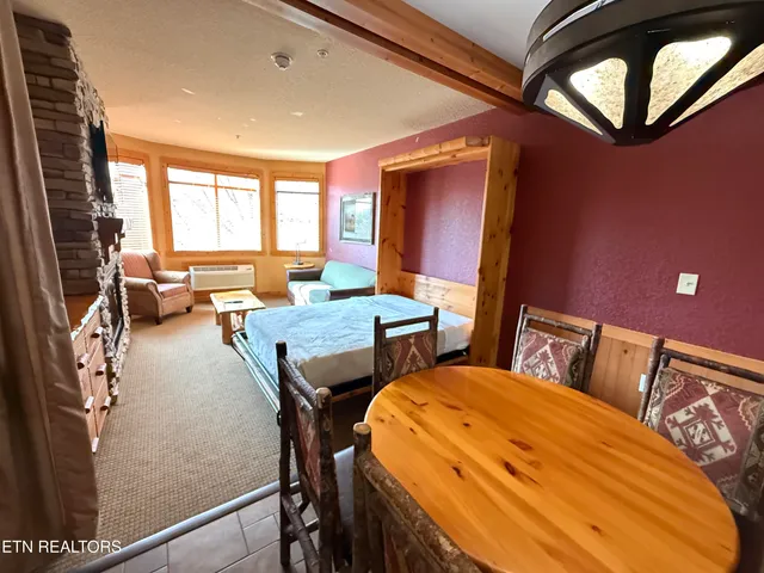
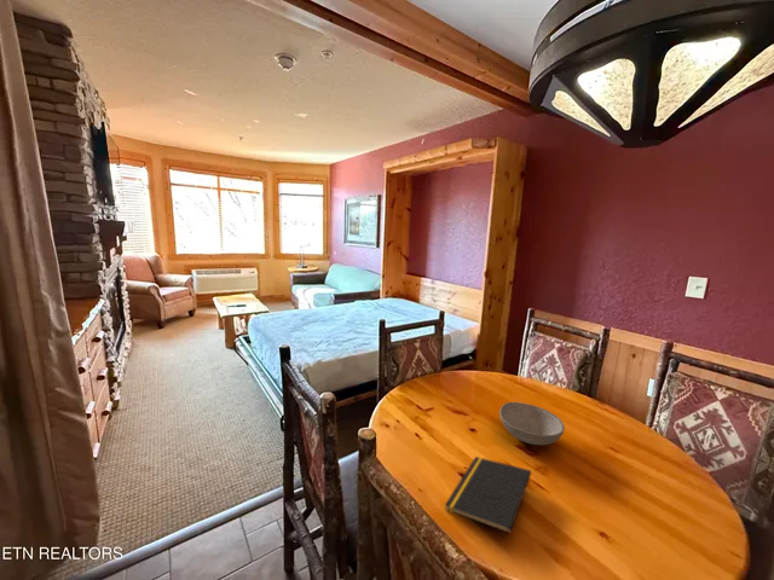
+ bowl [498,401,566,446]
+ notepad [444,456,532,534]
